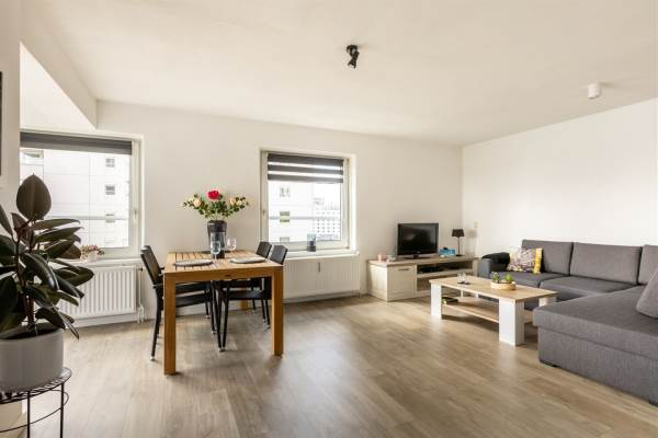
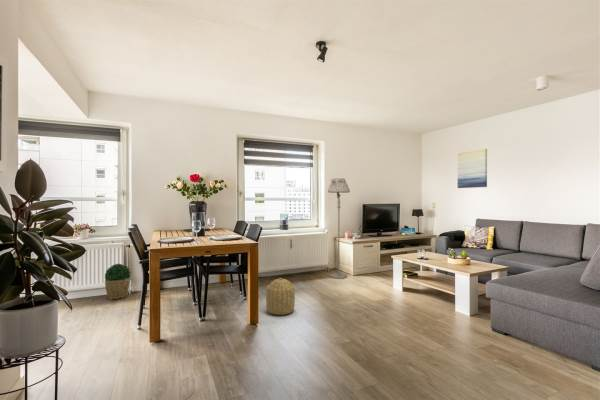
+ wall art [457,148,488,189]
+ potted plant [104,263,132,301]
+ floor lamp [327,177,351,280]
+ basket [265,277,296,316]
